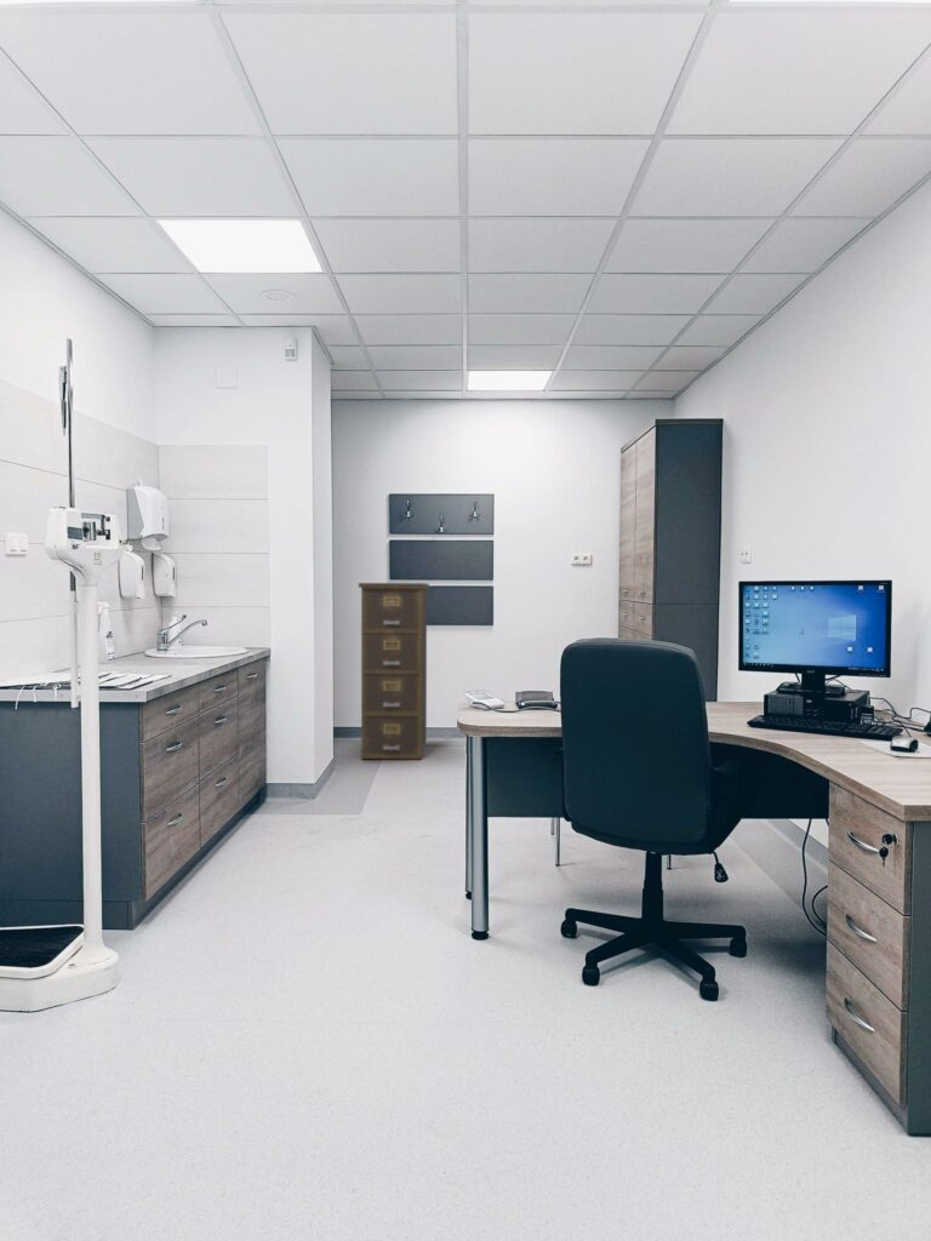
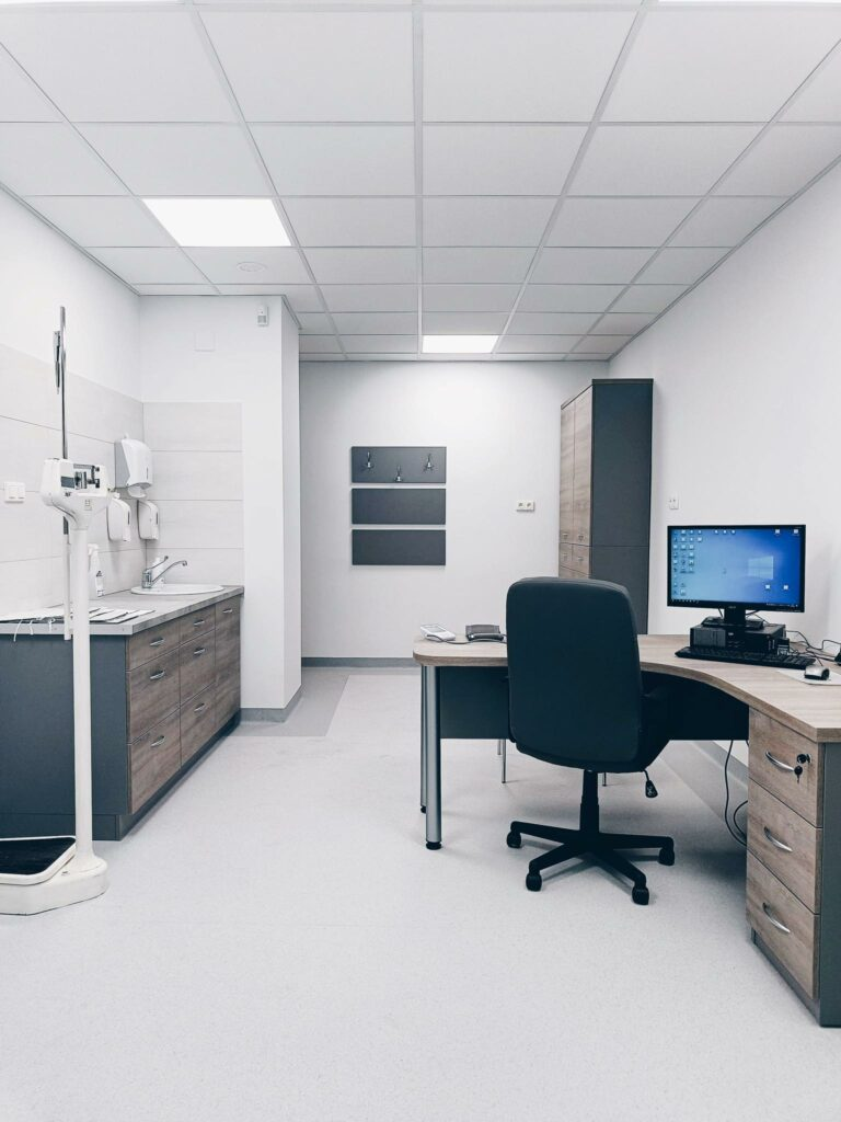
- filing cabinet [358,582,430,760]
